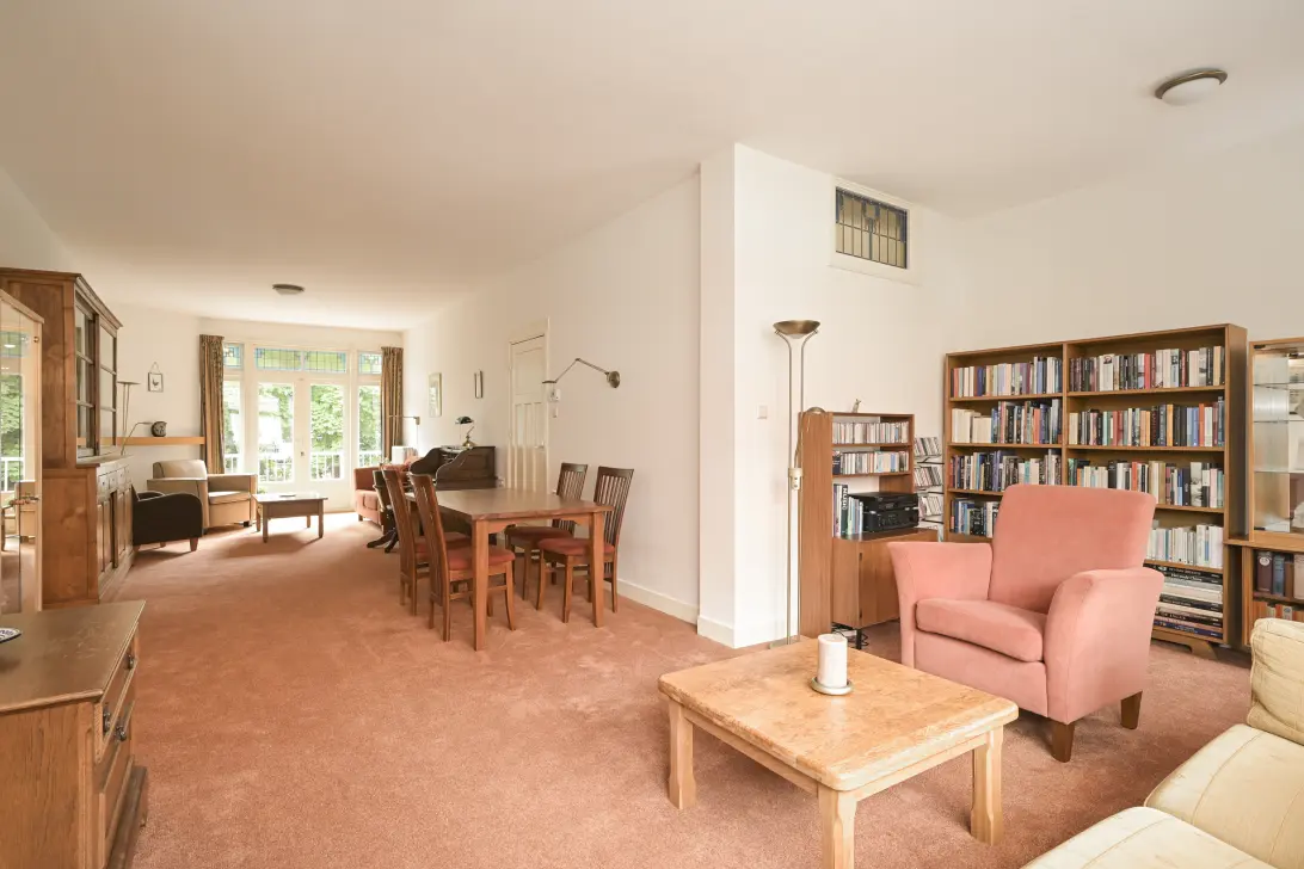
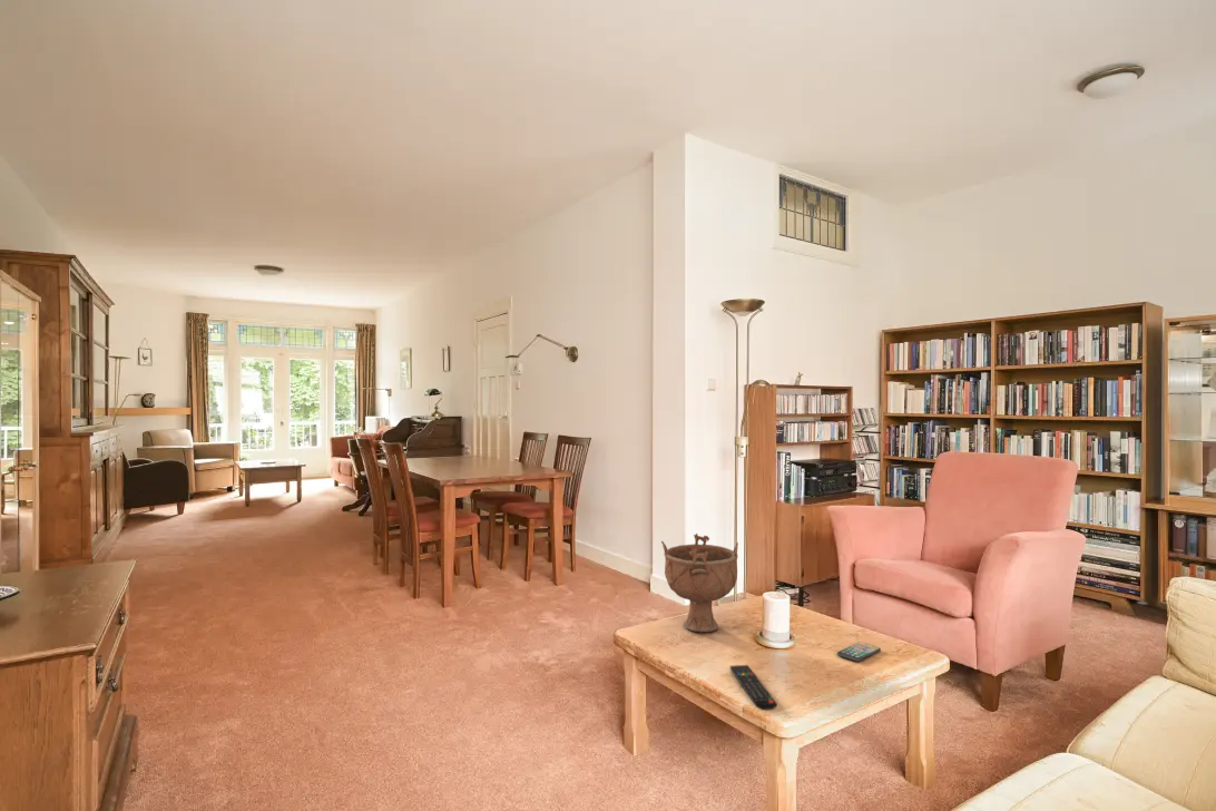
+ smartphone [836,641,882,663]
+ decorative bowl [660,532,739,633]
+ remote control [729,664,778,711]
